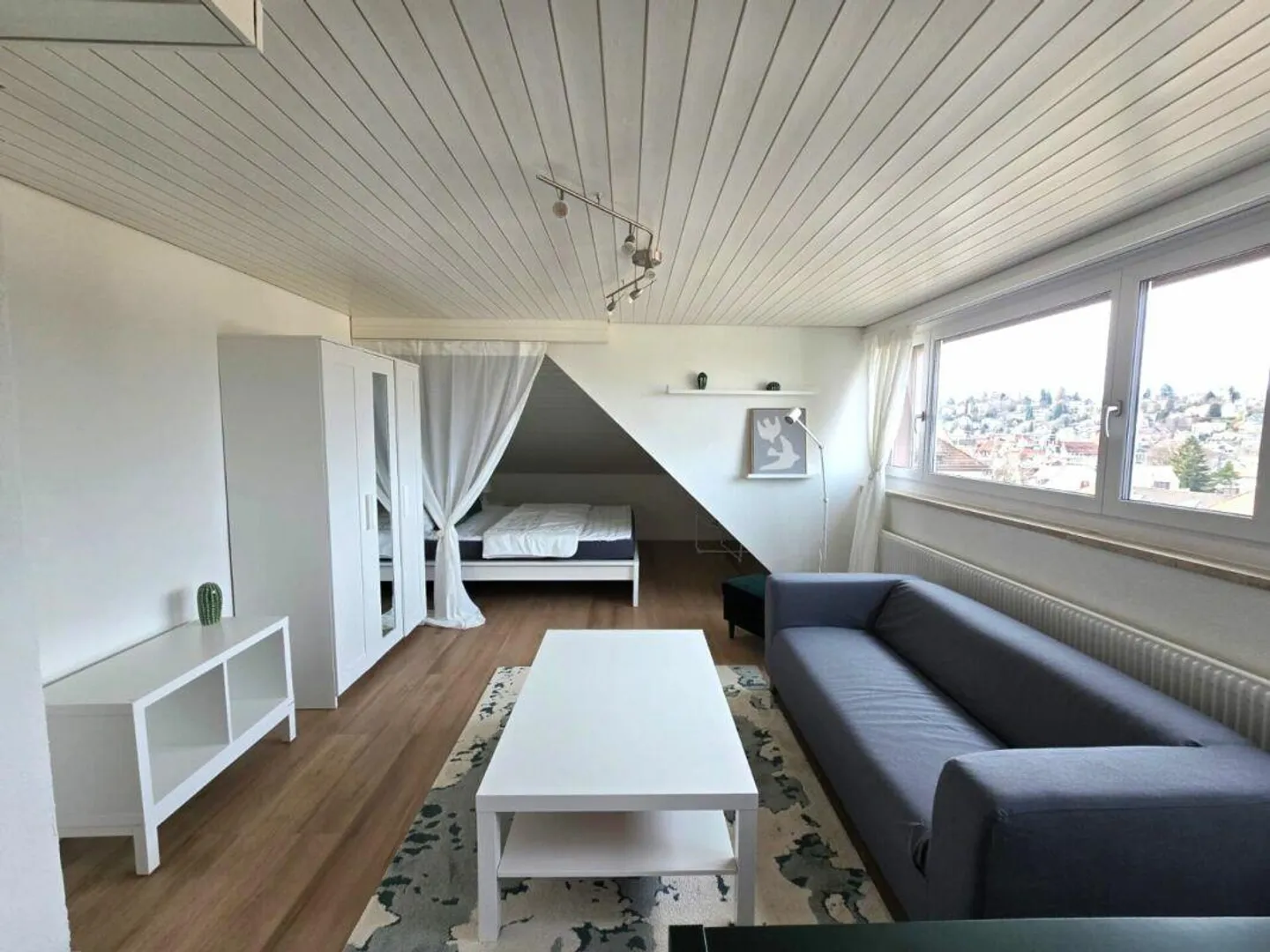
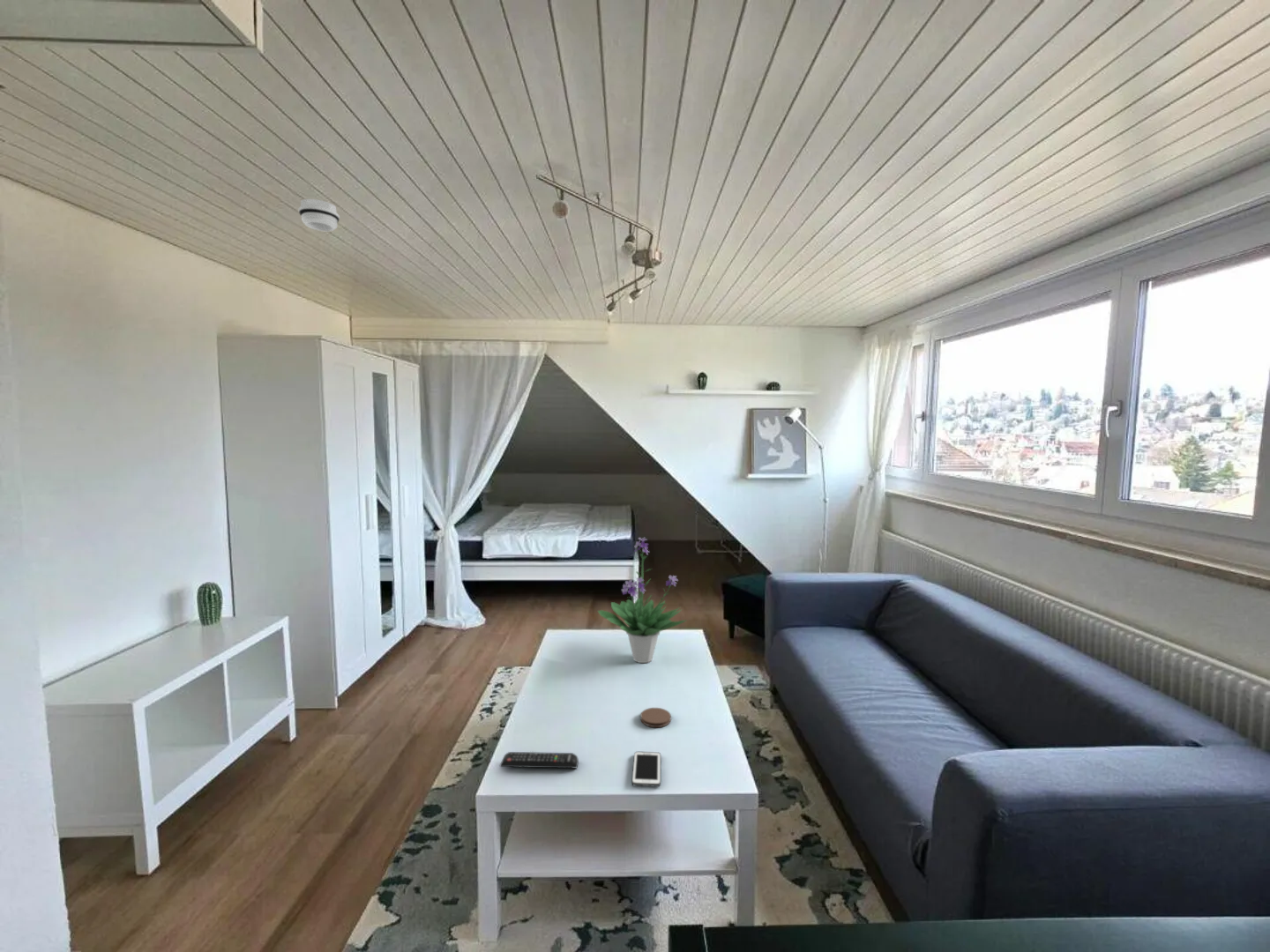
+ cell phone [631,751,661,788]
+ smoke detector [297,198,340,232]
+ potted plant [597,537,689,664]
+ coaster [639,707,672,728]
+ remote control [499,751,579,769]
